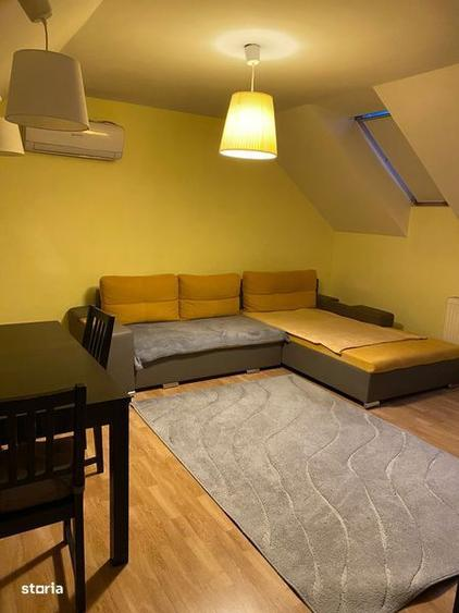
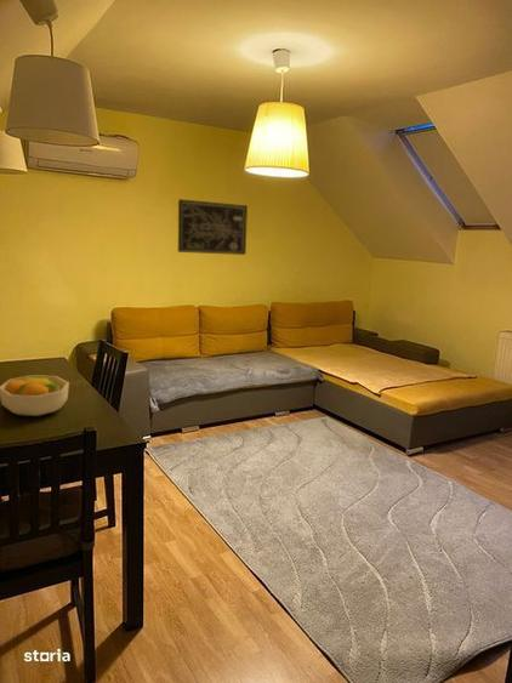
+ fruit bowl [0,374,70,417]
+ wall art [177,198,249,256]
